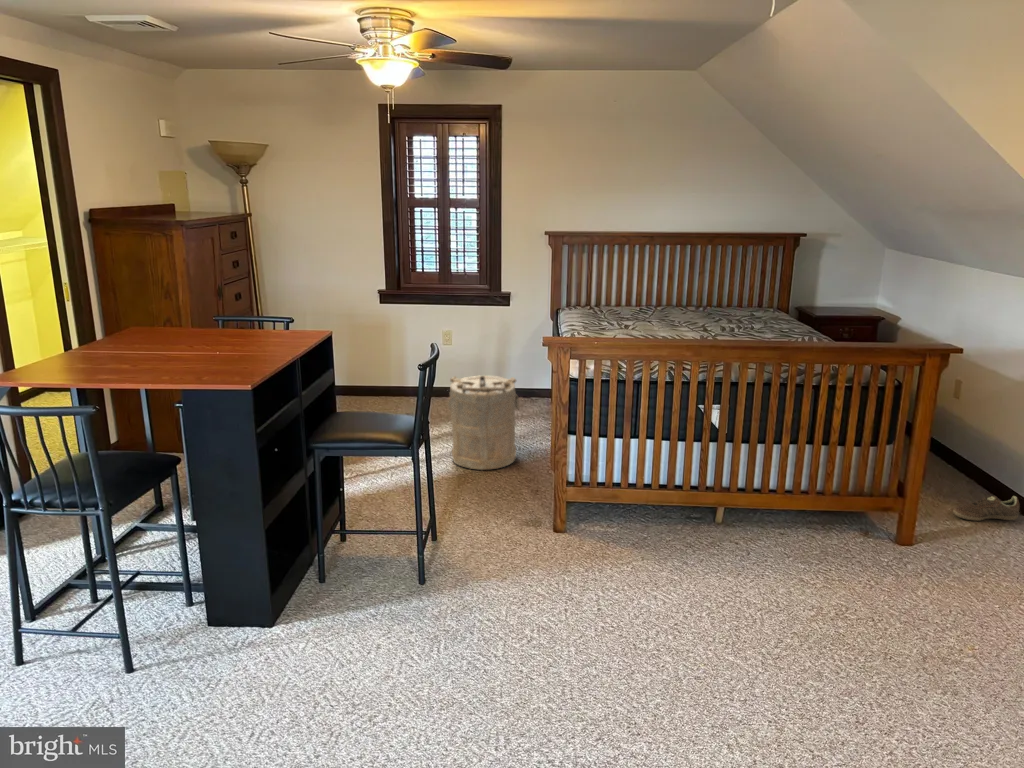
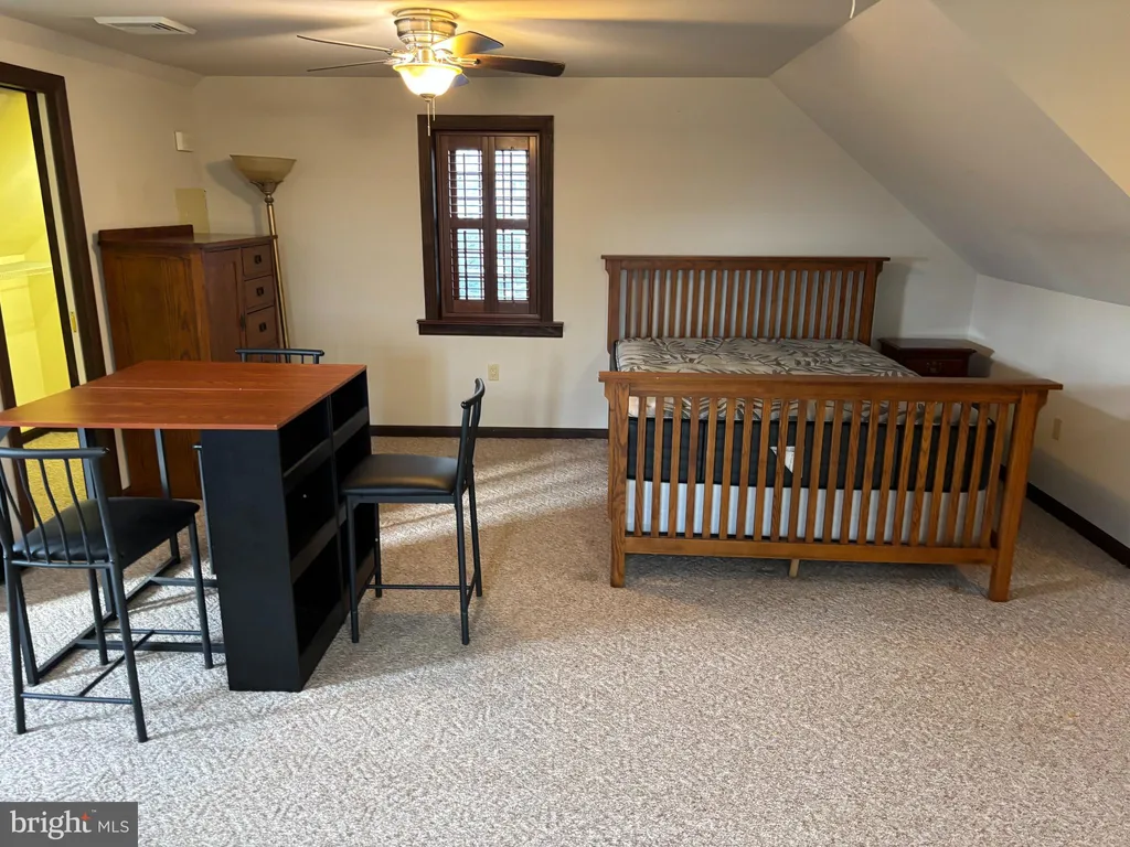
- laundry hamper [447,374,524,471]
- sneaker [952,495,1021,522]
